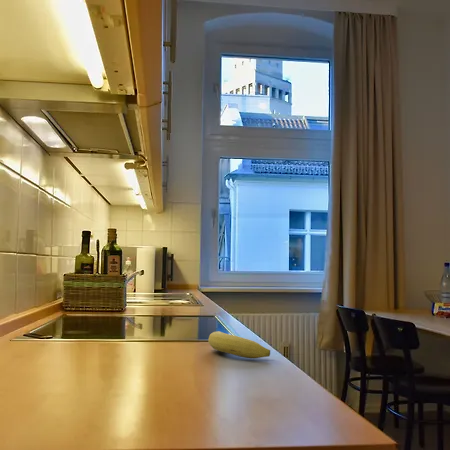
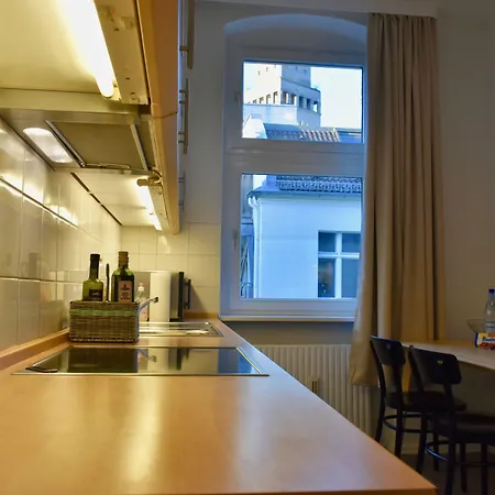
- fruit [207,330,271,359]
